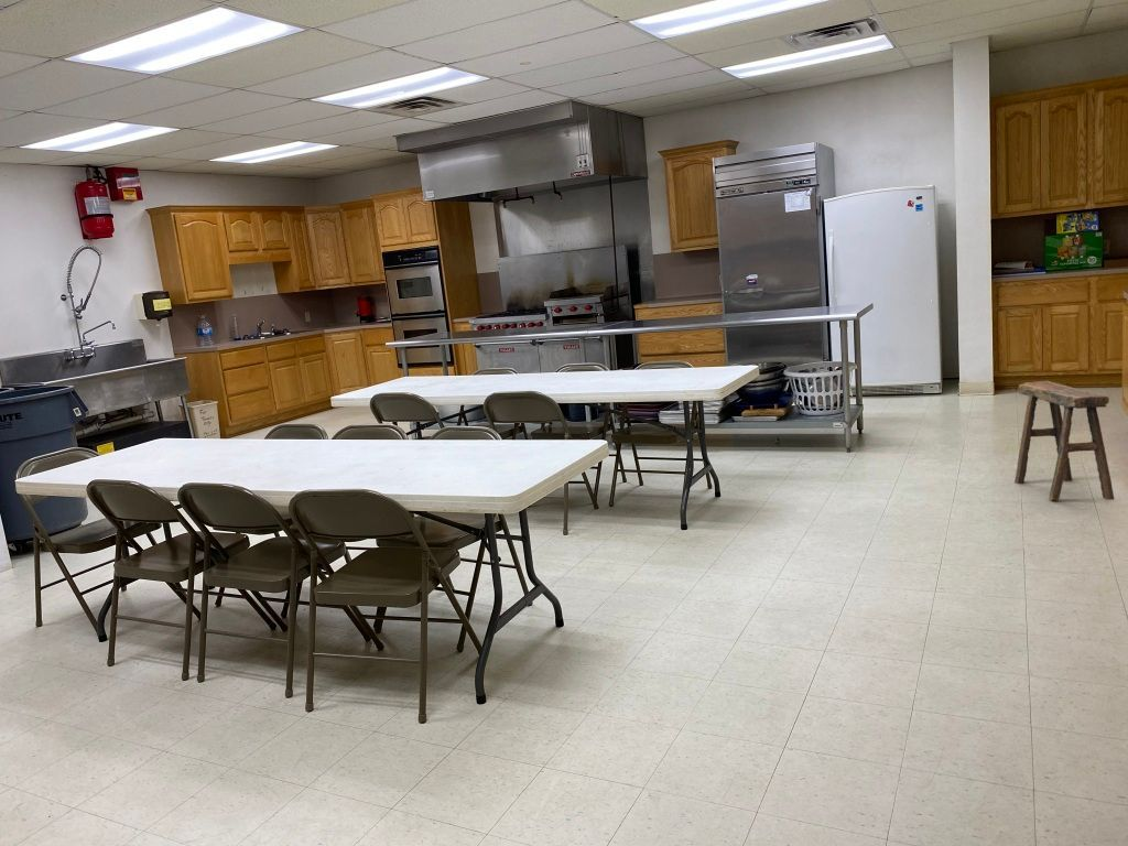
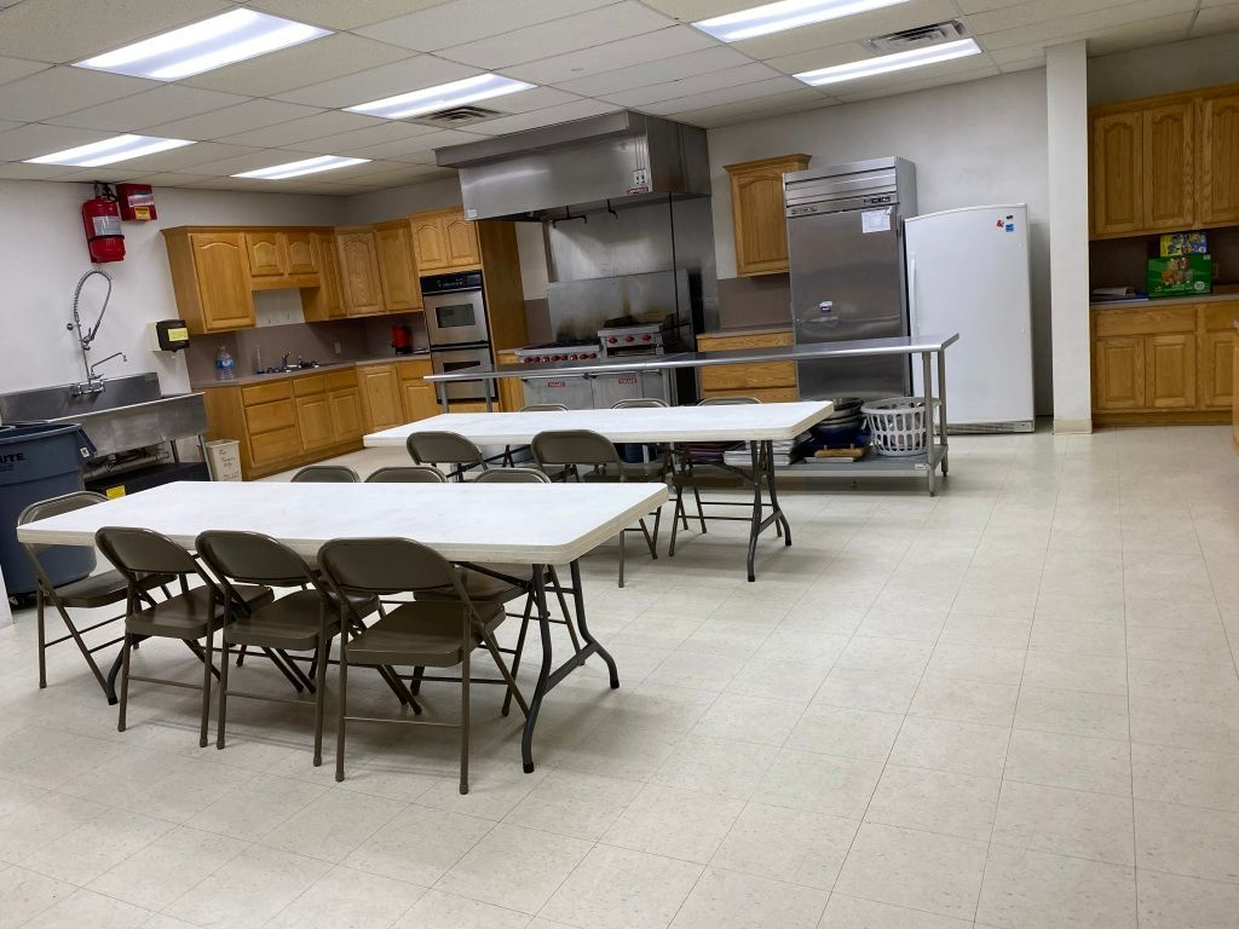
- stool [1013,380,1115,501]
